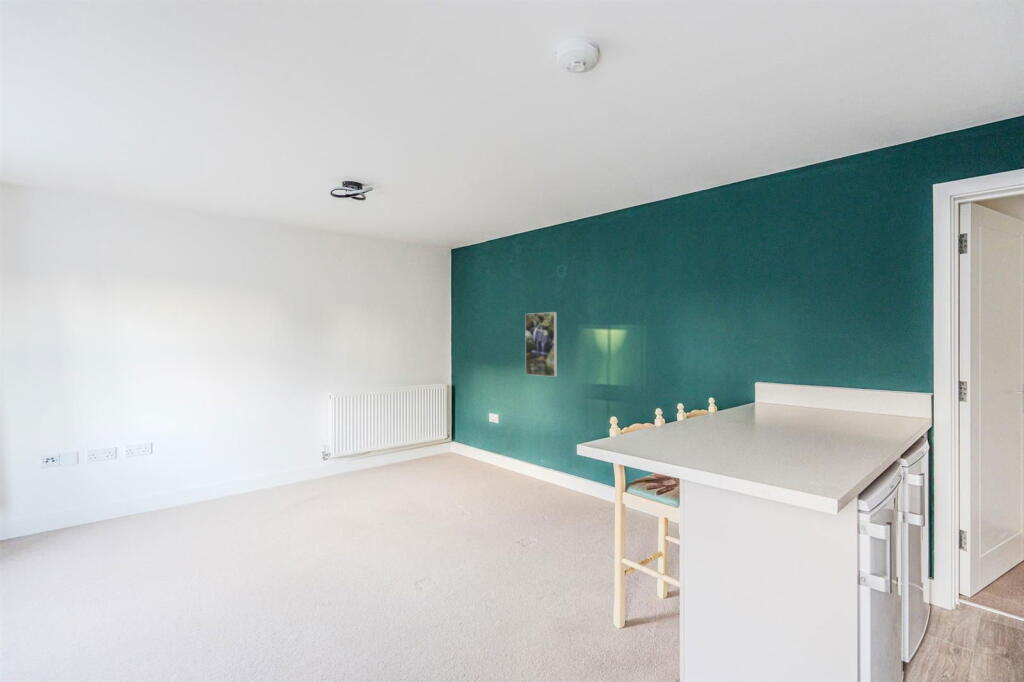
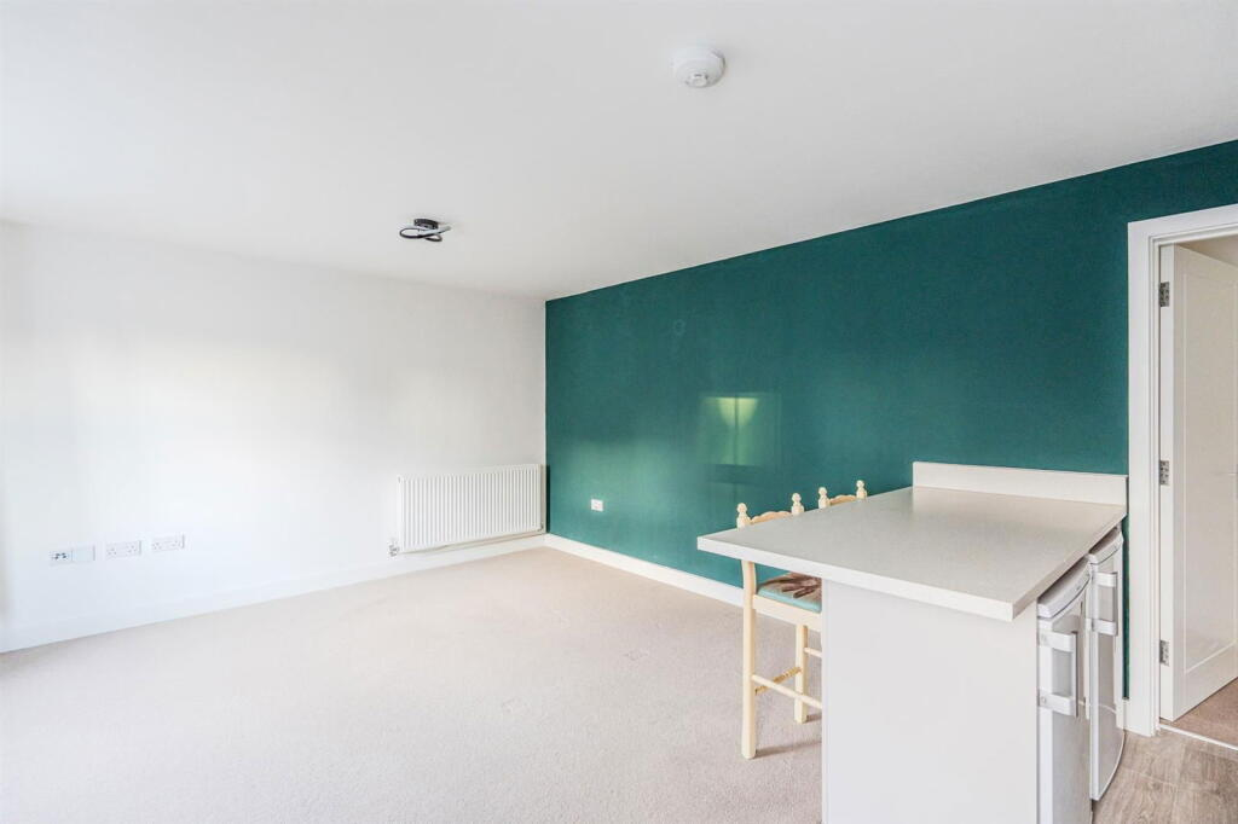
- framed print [524,311,558,378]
